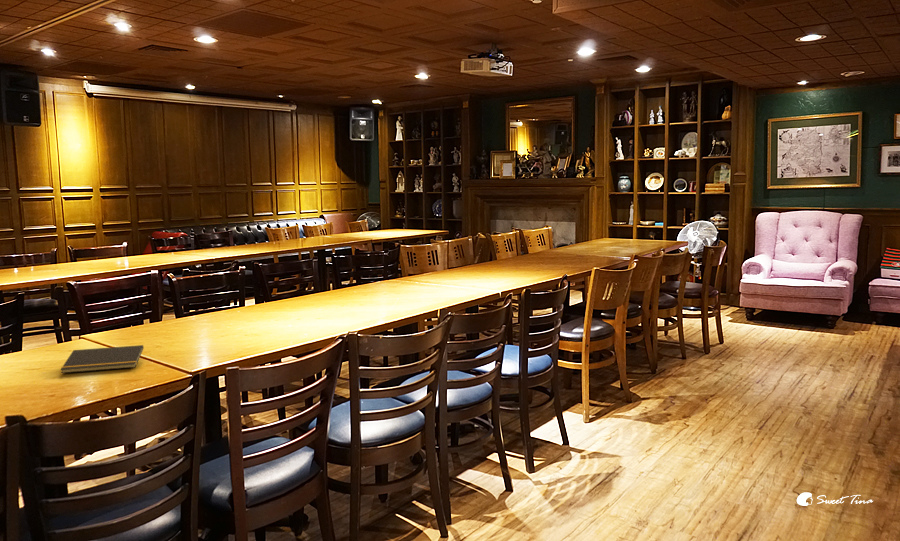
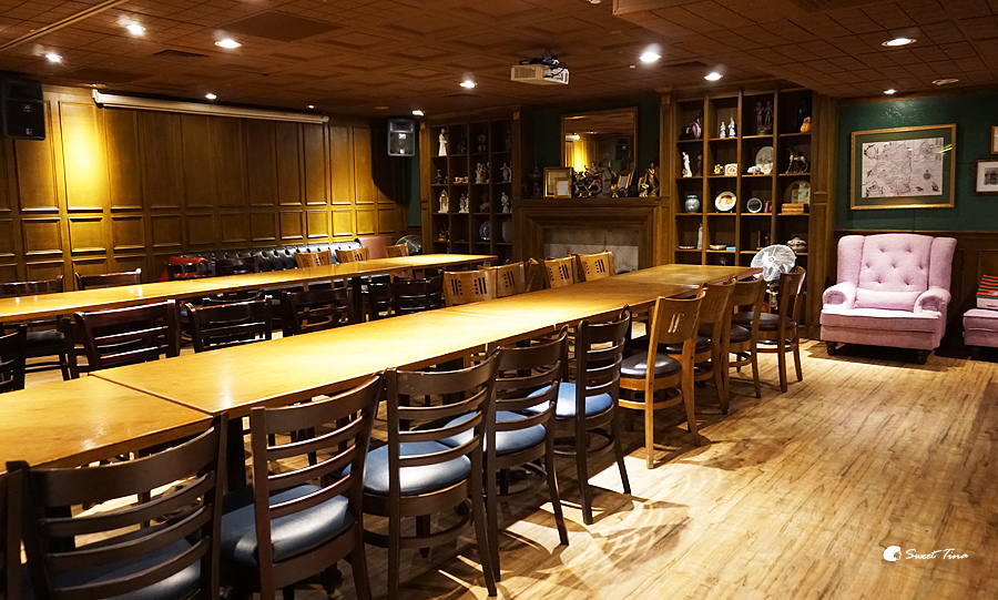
- notepad [59,344,145,374]
